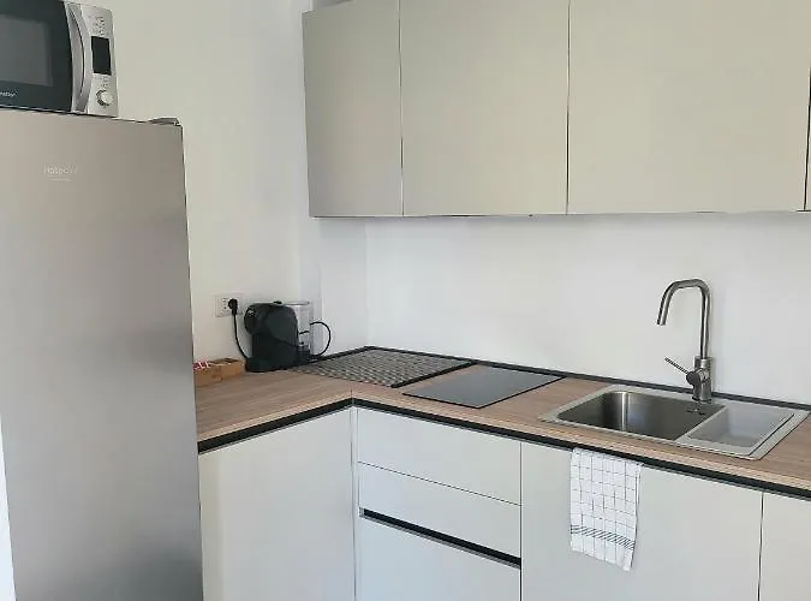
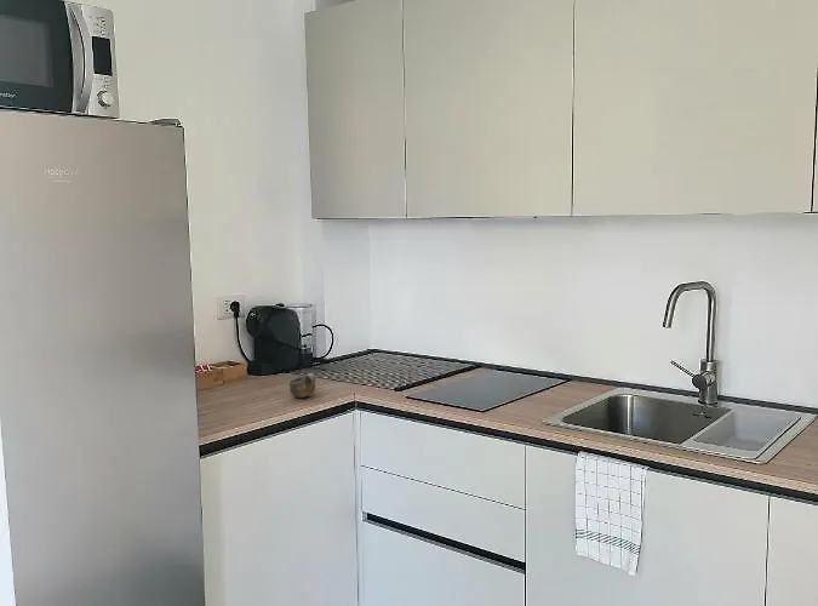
+ cup [287,372,318,399]
